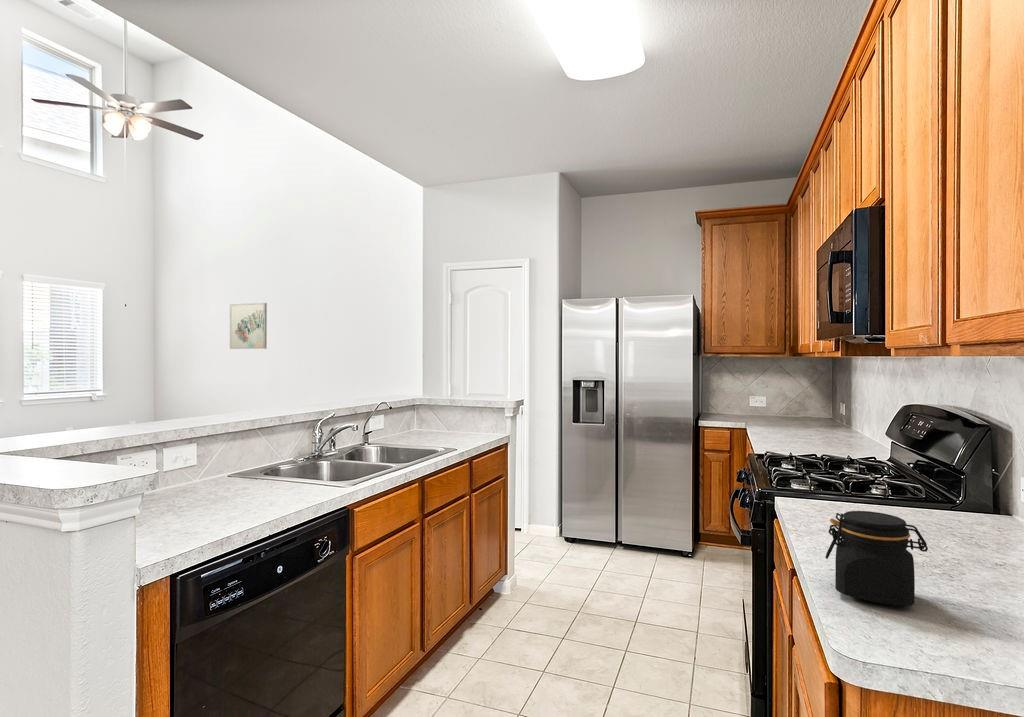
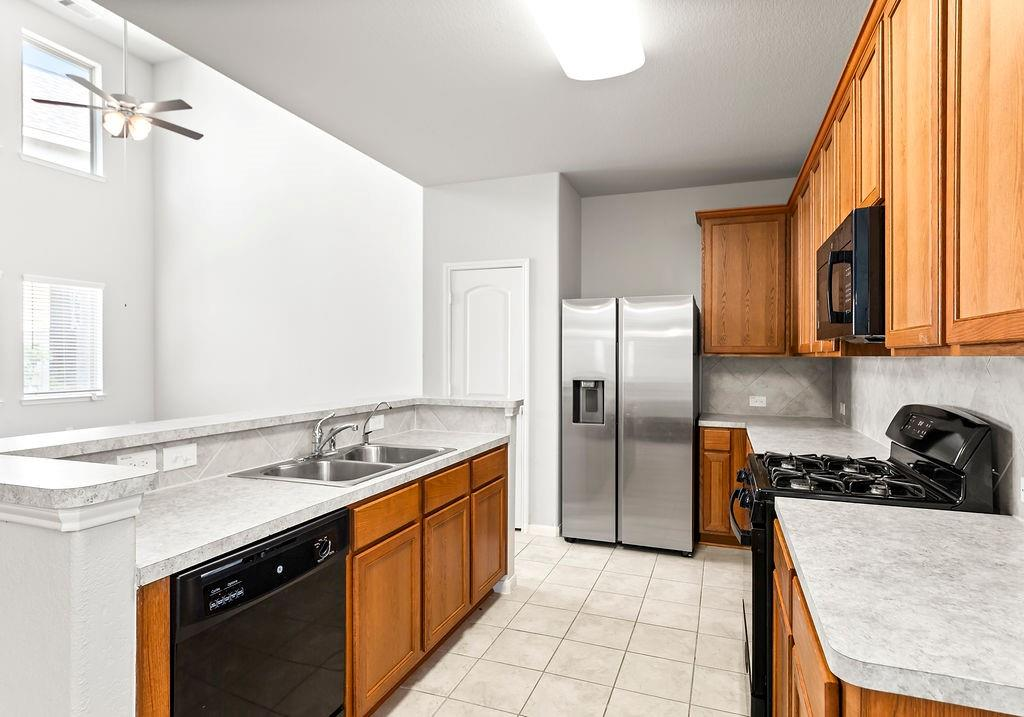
- jar [825,510,929,607]
- wall art [229,302,268,350]
